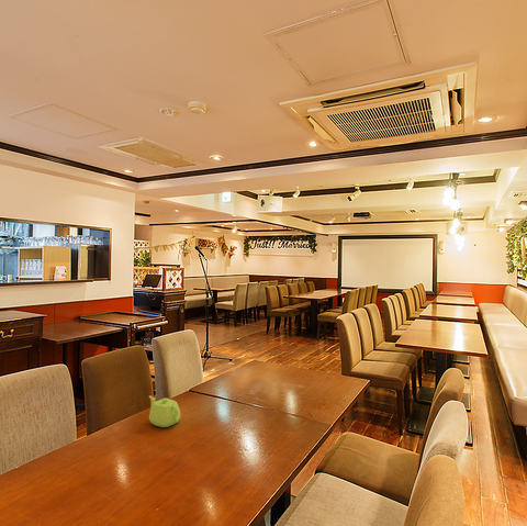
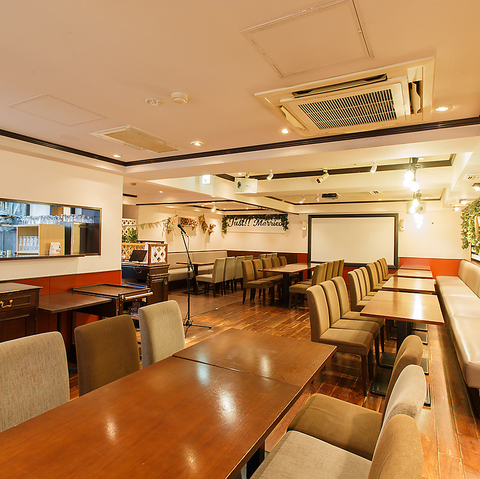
- teapot [148,395,181,428]
